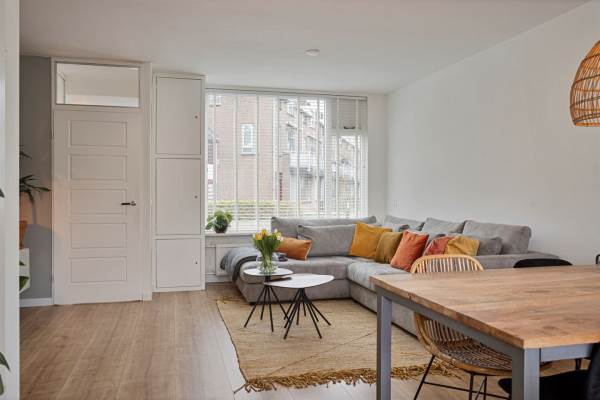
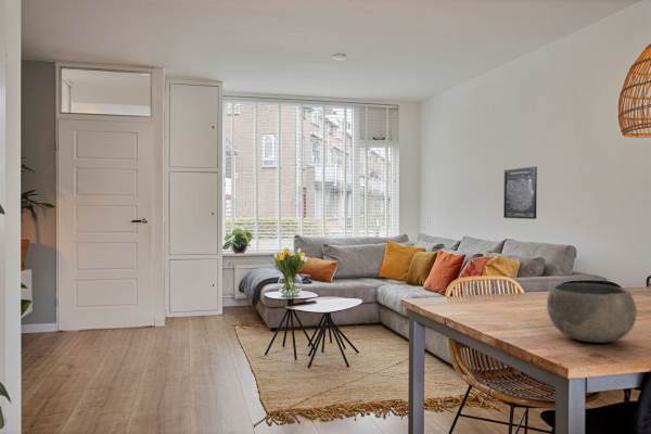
+ wall art [502,166,538,220]
+ bowl [546,282,638,344]
